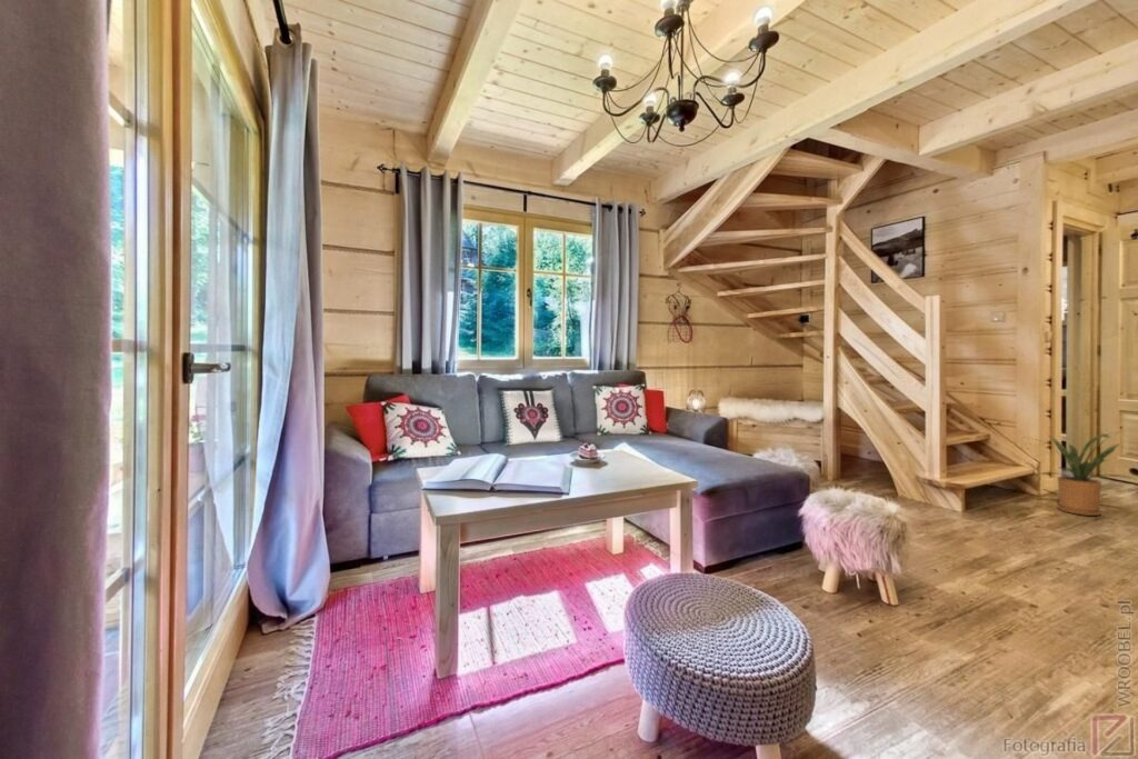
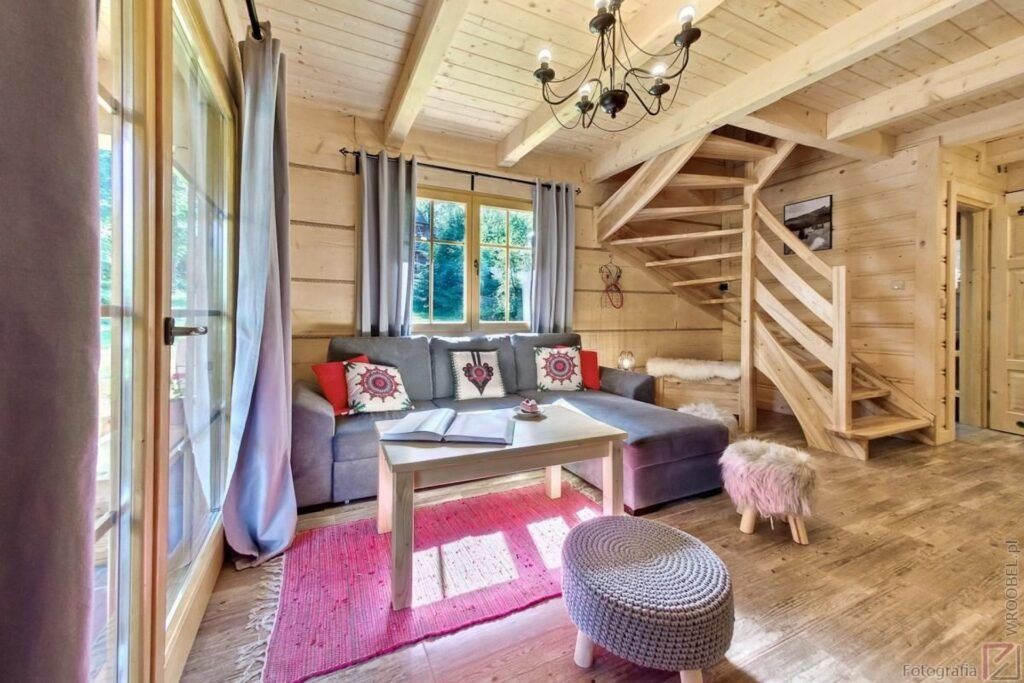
- house plant [1022,430,1137,517]
